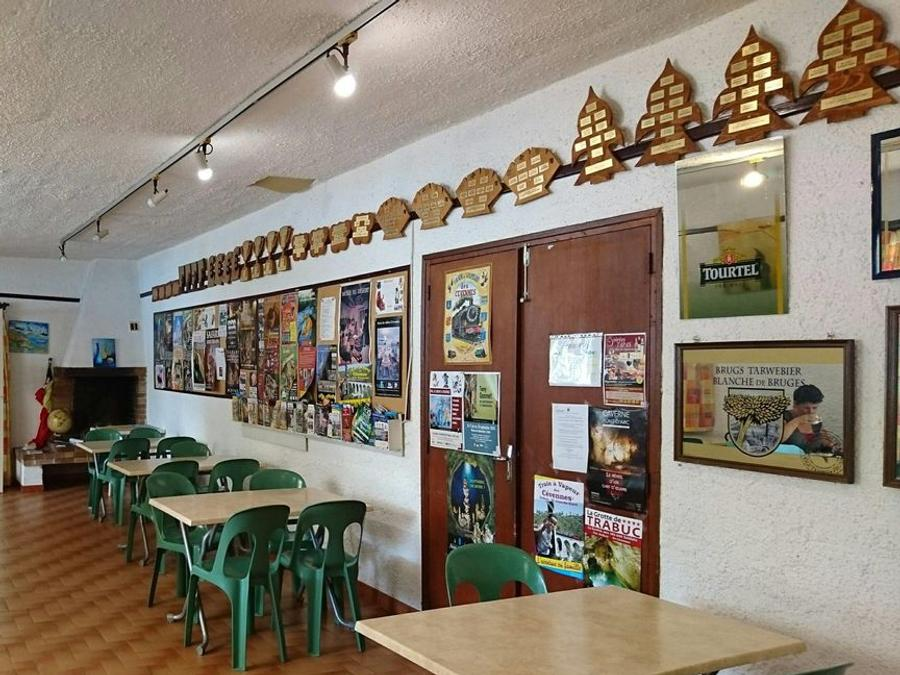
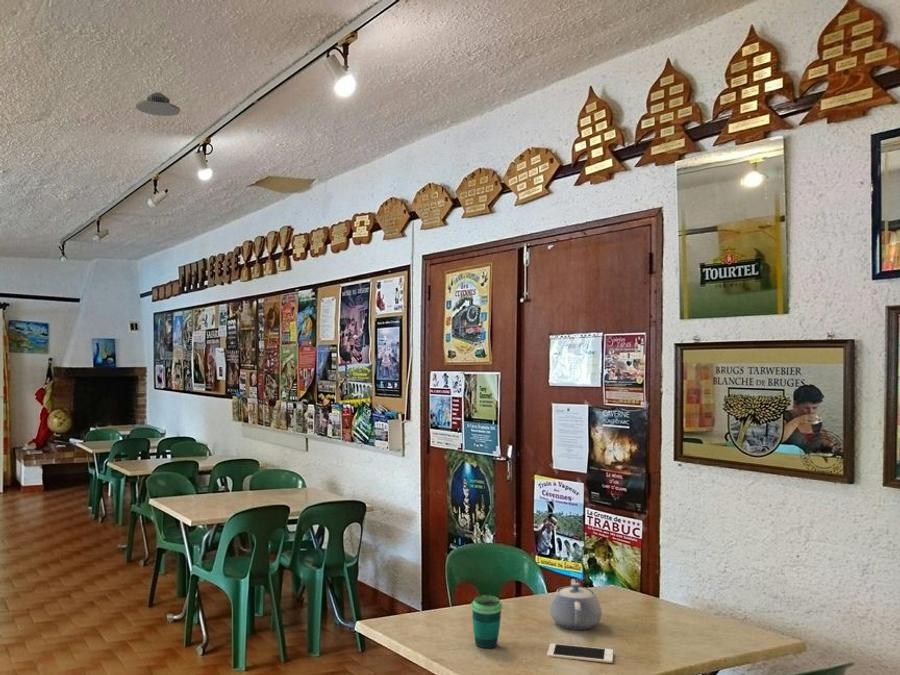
+ cup [470,594,503,649]
+ cell phone [546,642,614,664]
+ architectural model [135,91,181,117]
+ teapot [549,578,603,631]
